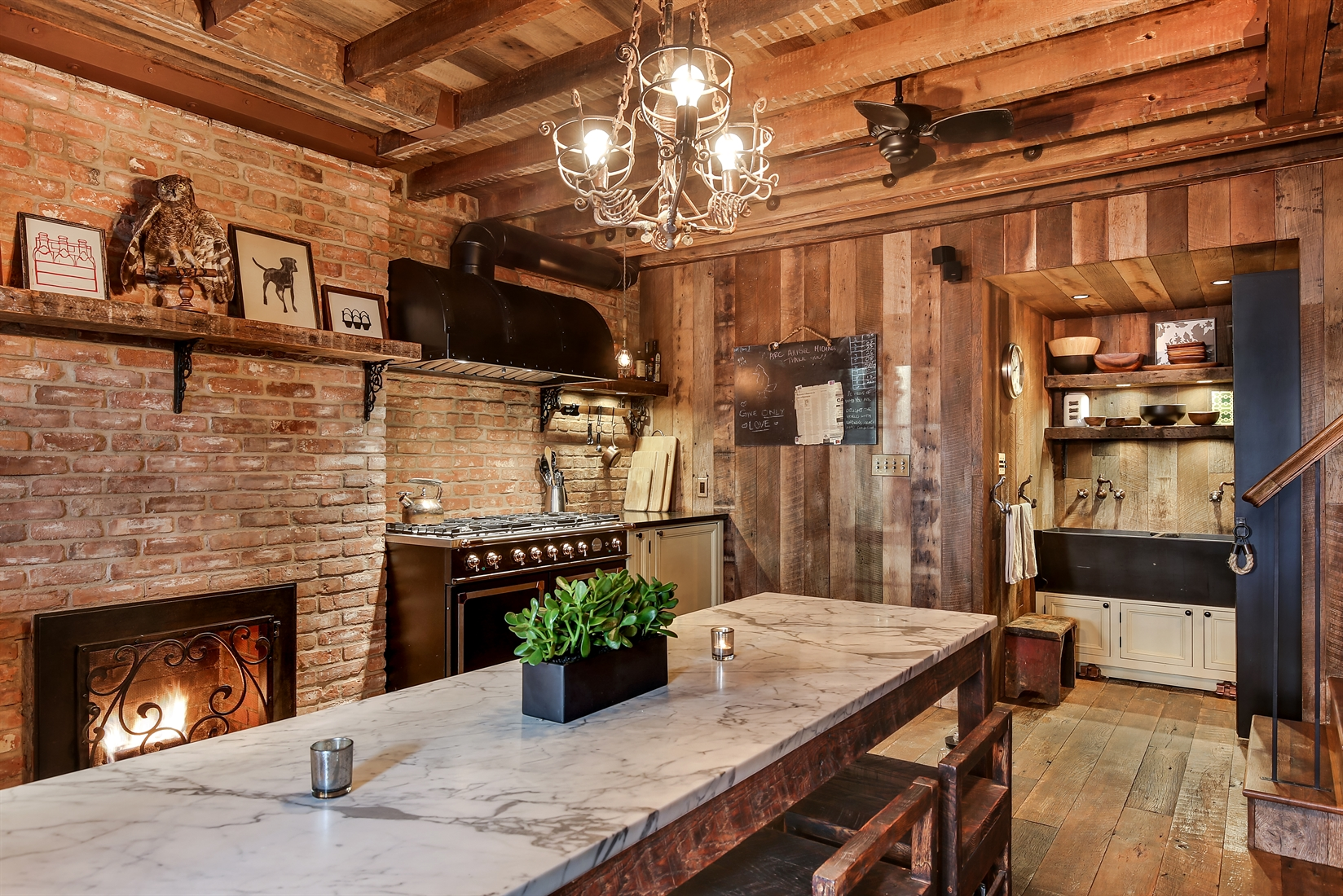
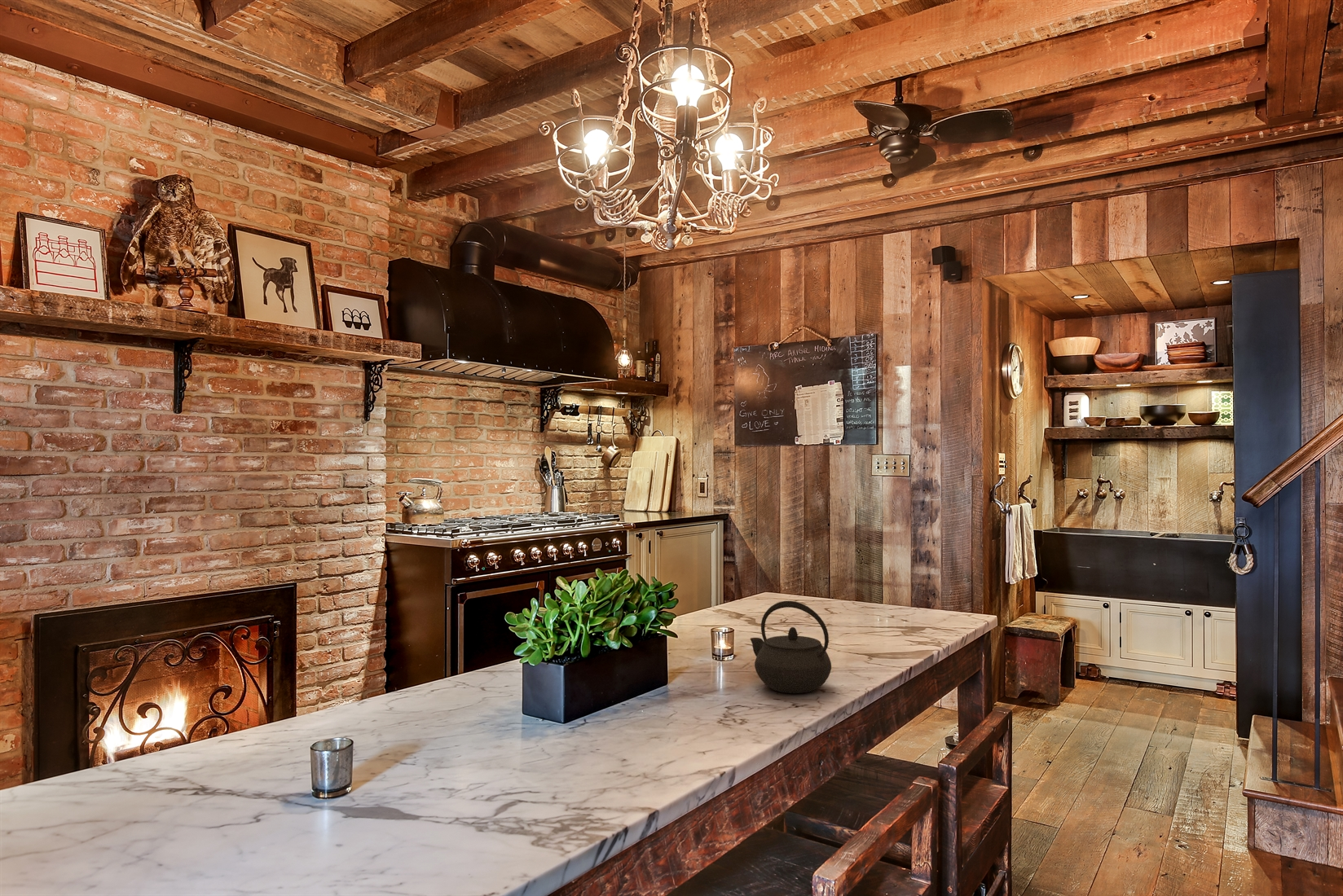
+ kettle [750,600,832,694]
